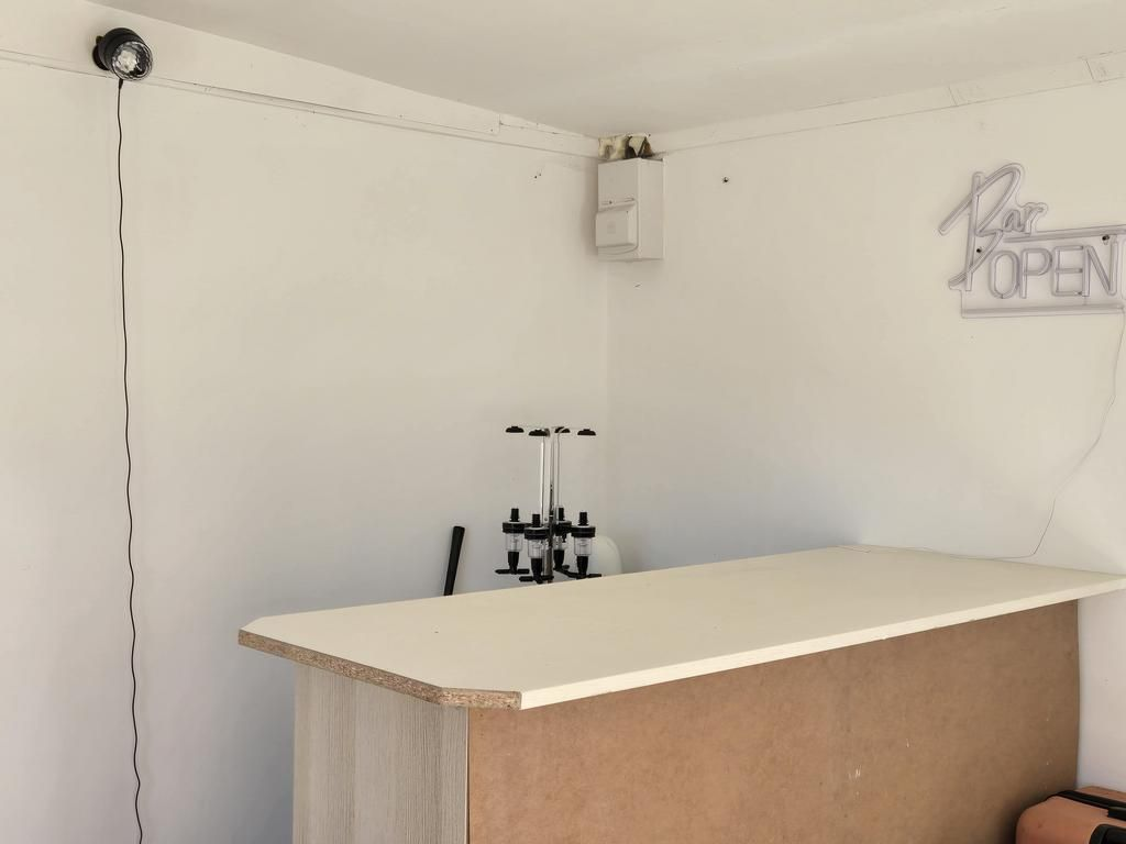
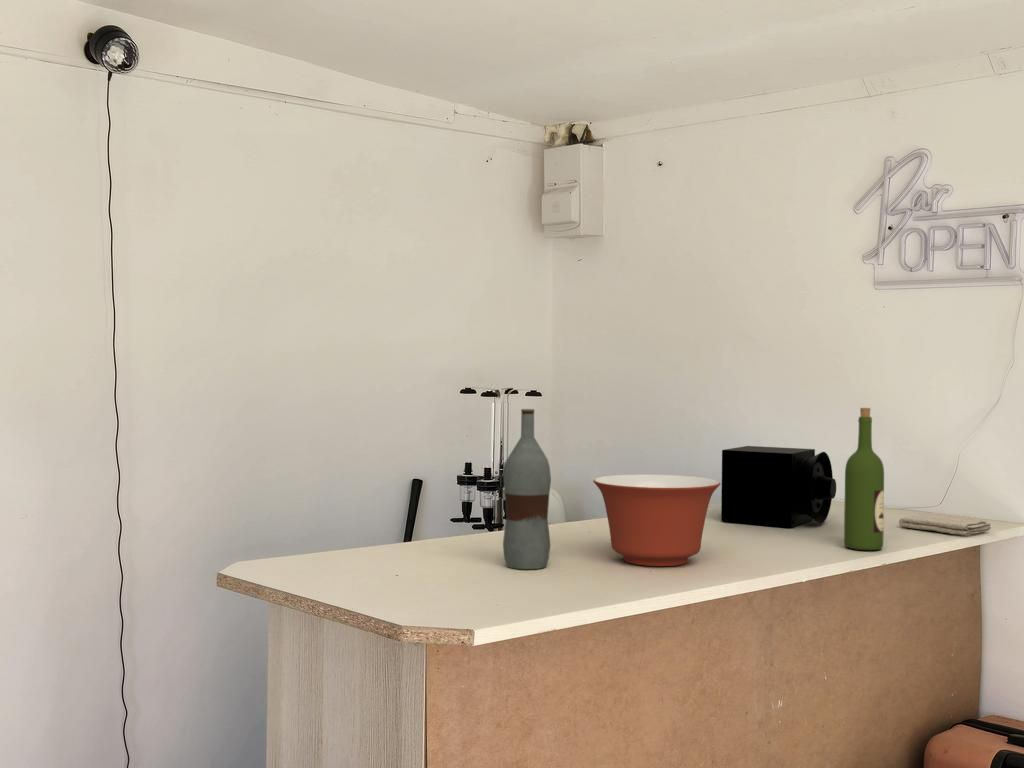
+ mixing bowl [592,474,721,567]
+ bottle [502,408,552,570]
+ speaker [720,445,837,529]
+ wine bottle [843,407,885,551]
+ washcloth [898,512,992,537]
